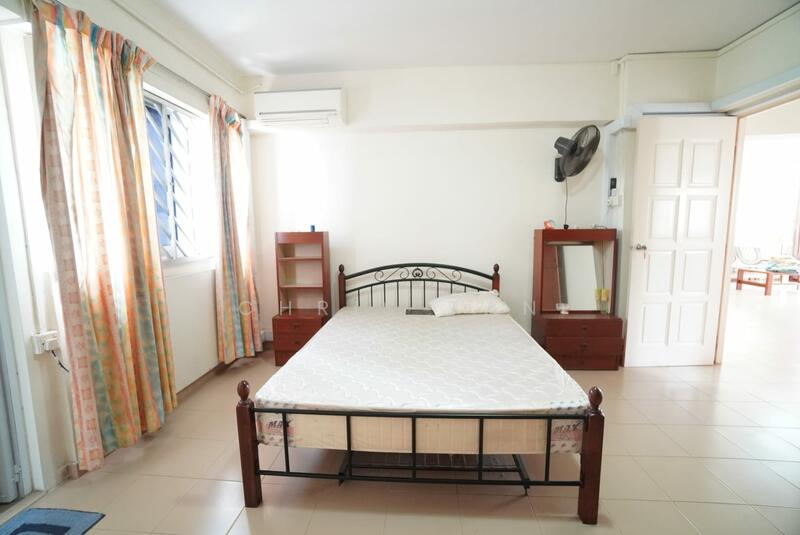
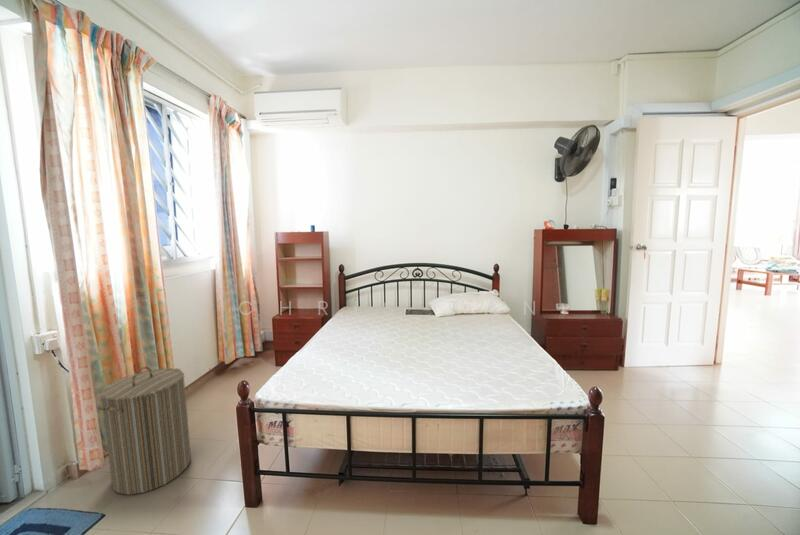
+ laundry hamper [97,366,192,496]
